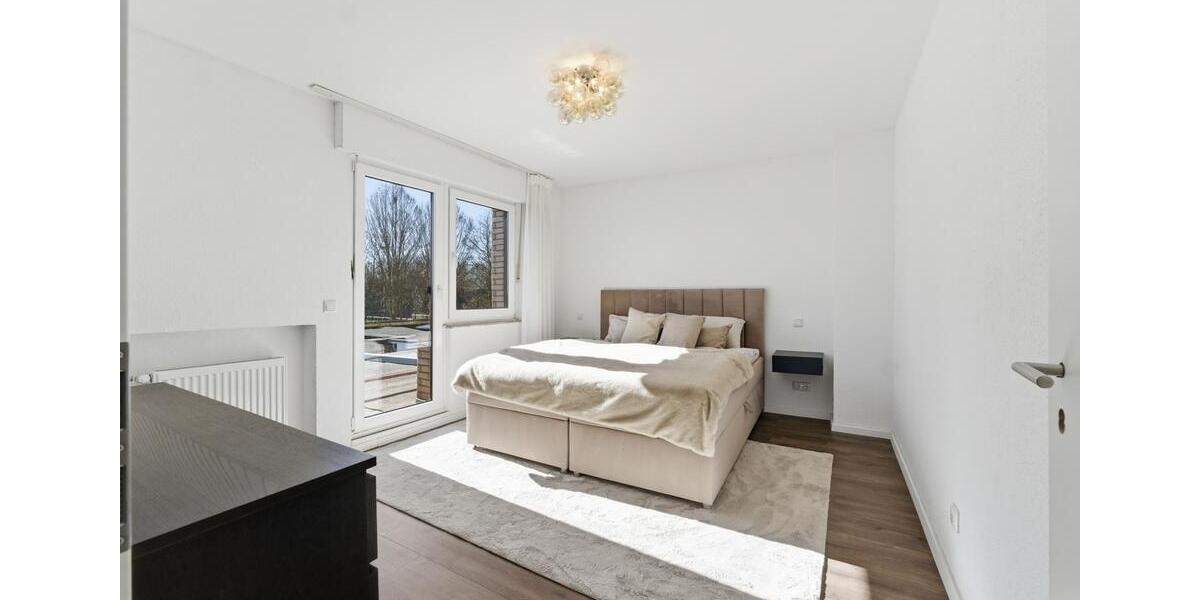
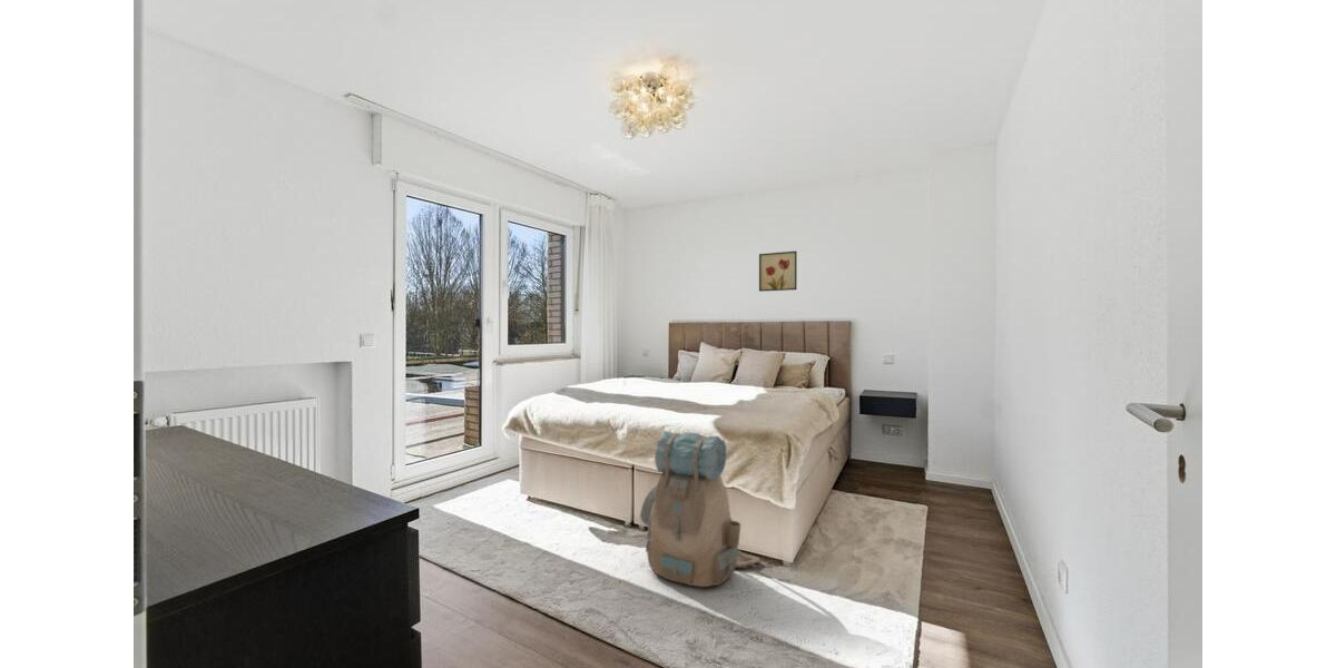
+ wall art [758,250,798,293]
+ backpack [639,431,762,588]
